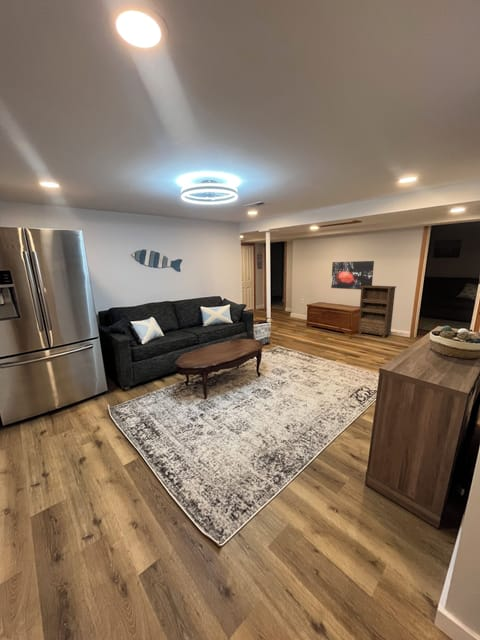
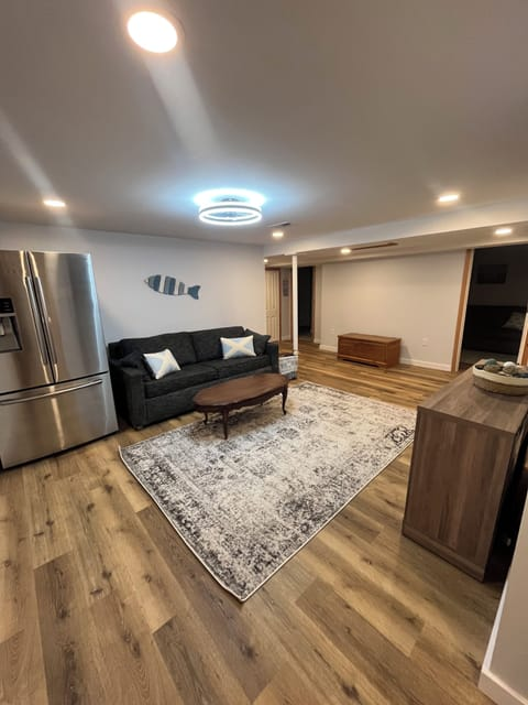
- wall art [330,260,375,291]
- bookshelf [357,284,397,339]
